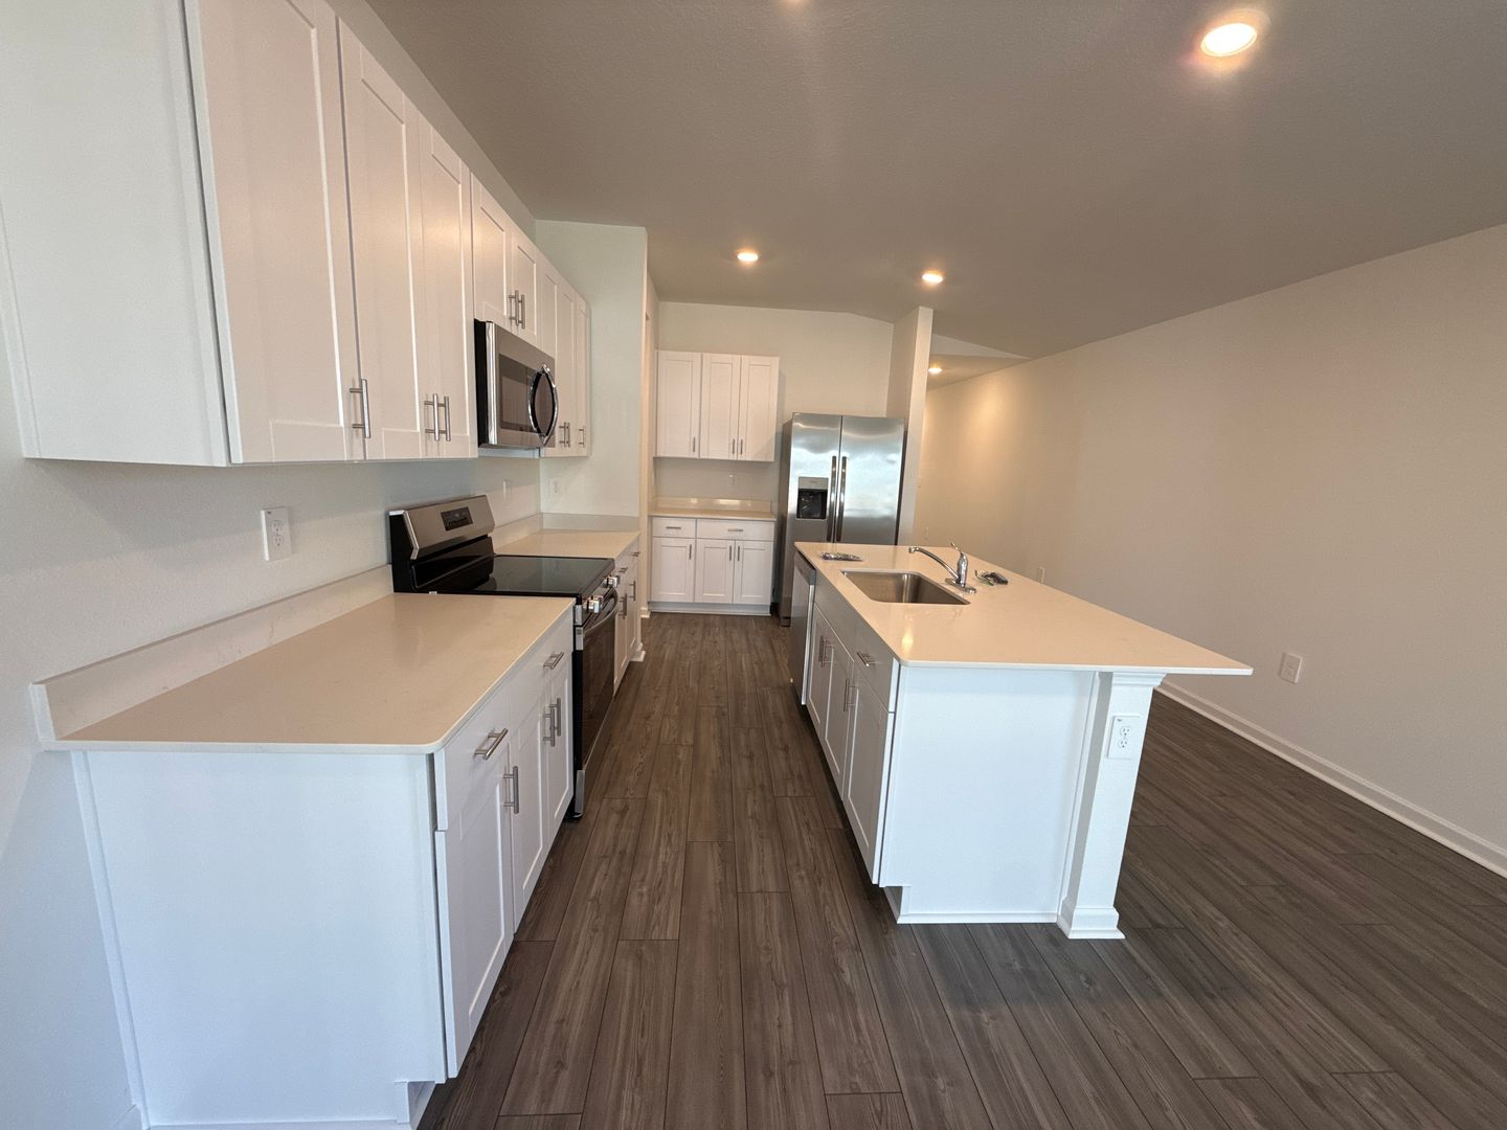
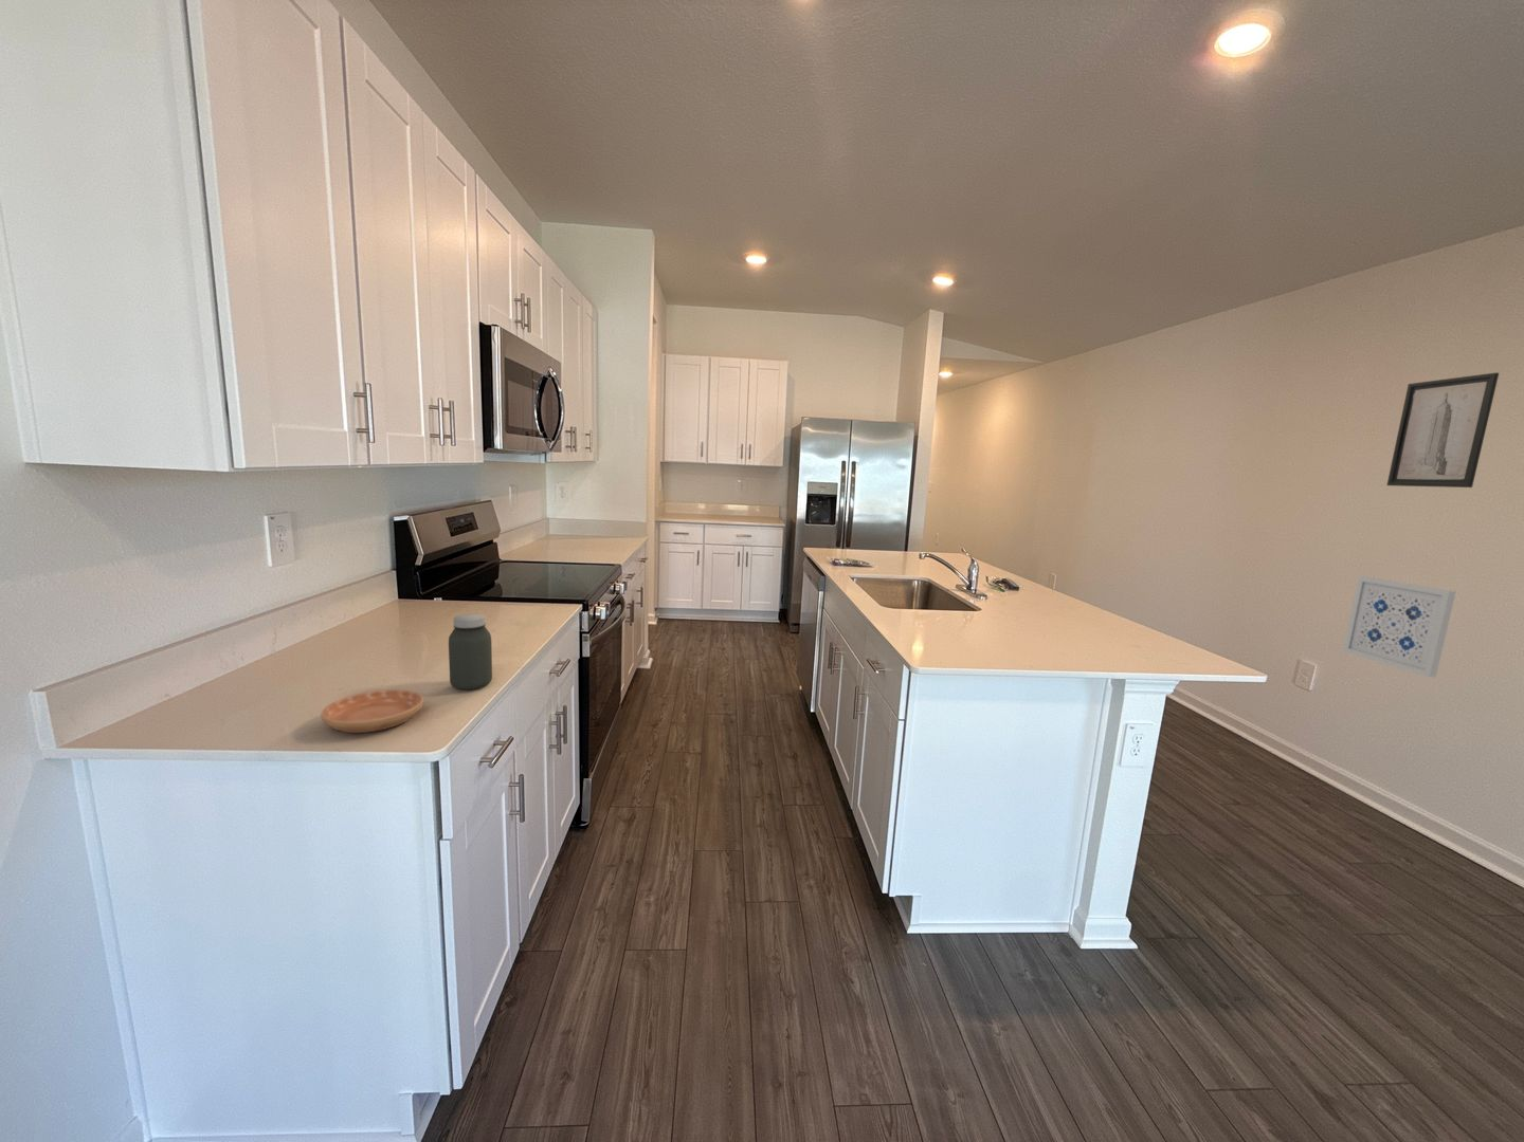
+ wall art [1386,372,1500,488]
+ jar [448,612,493,691]
+ wall art [1342,576,1457,678]
+ saucer [319,689,425,734]
